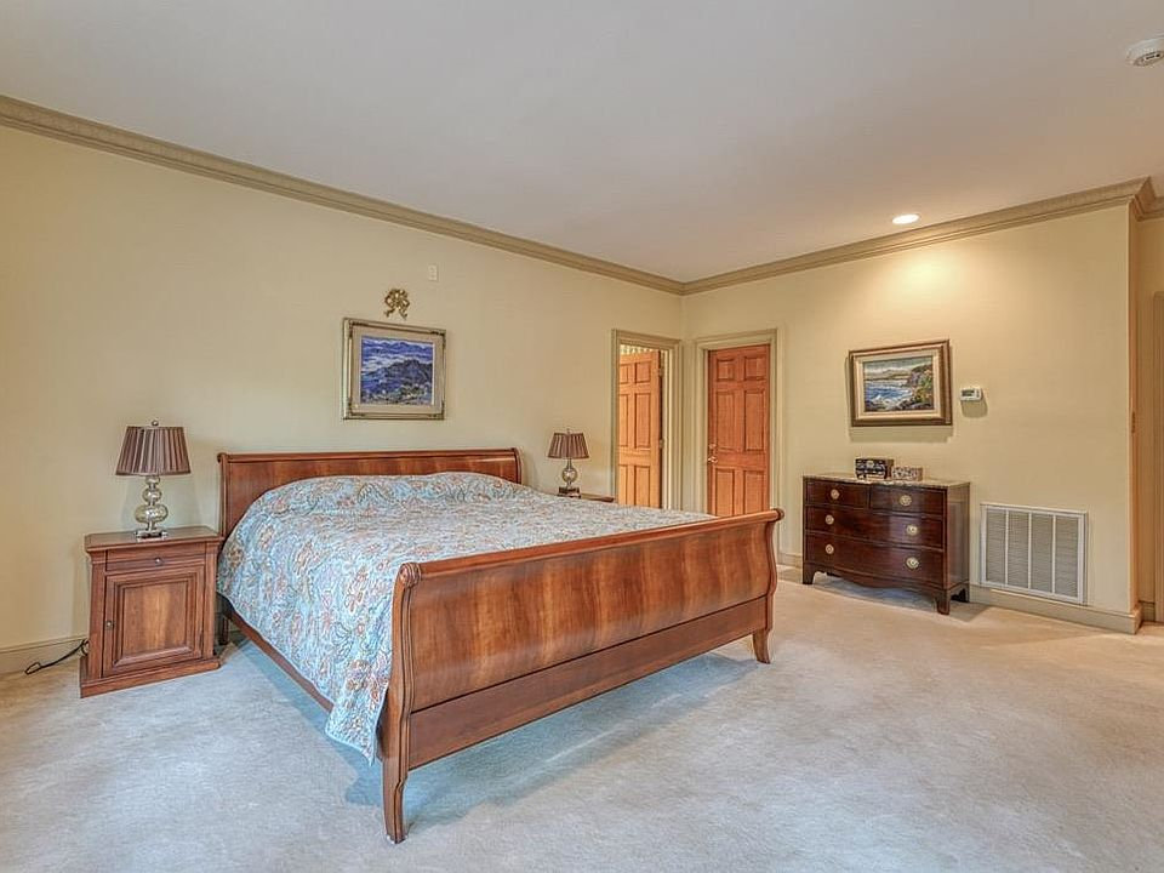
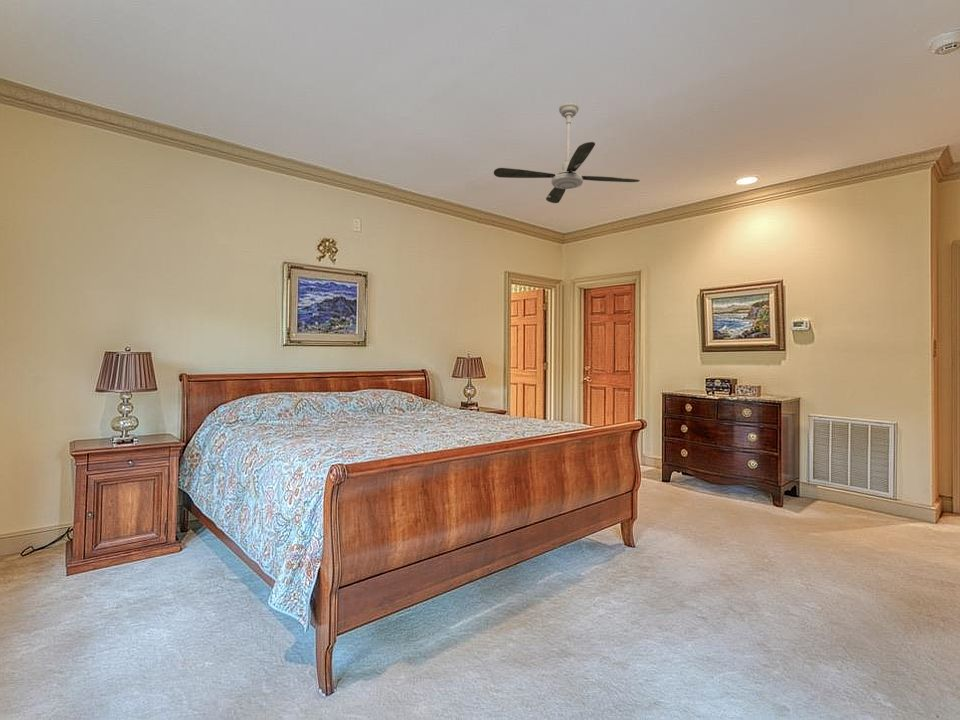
+ ceiling fan [493,102,641,204]
